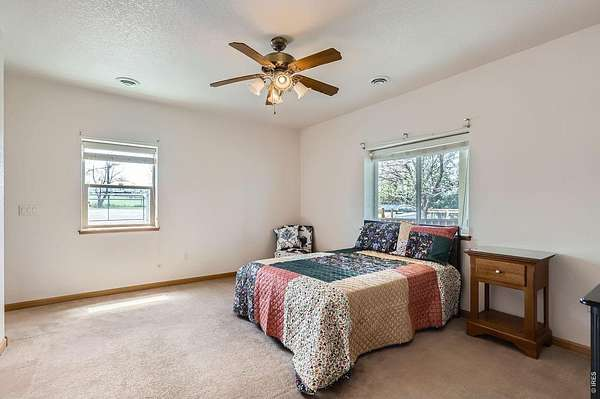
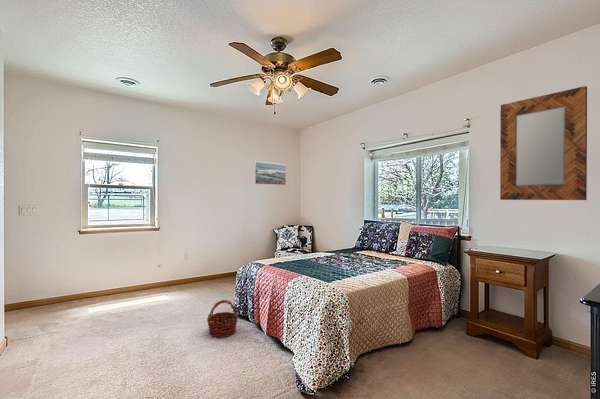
+ basket [206,299,239,338]
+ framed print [253,160,287,186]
+ home mirror [499,85,588,201]
